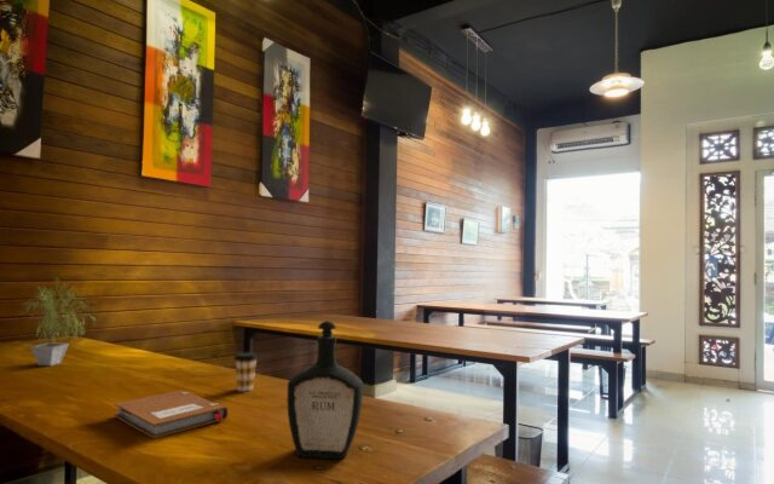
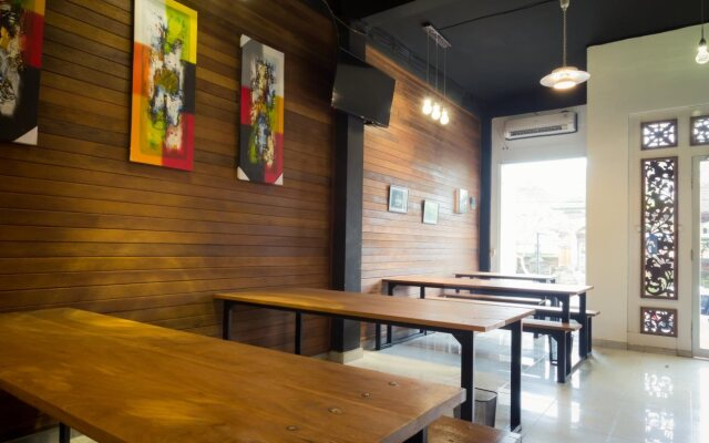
- coffee cup [233,351,259,392]
- notebook [112,390,229,439]
- bottle [285,319,364,460]
- potted plant [18,276,99,367]
